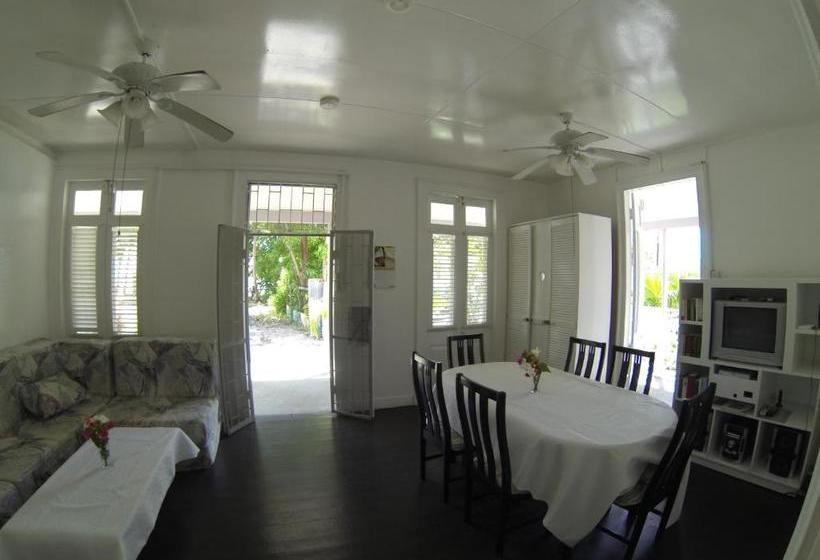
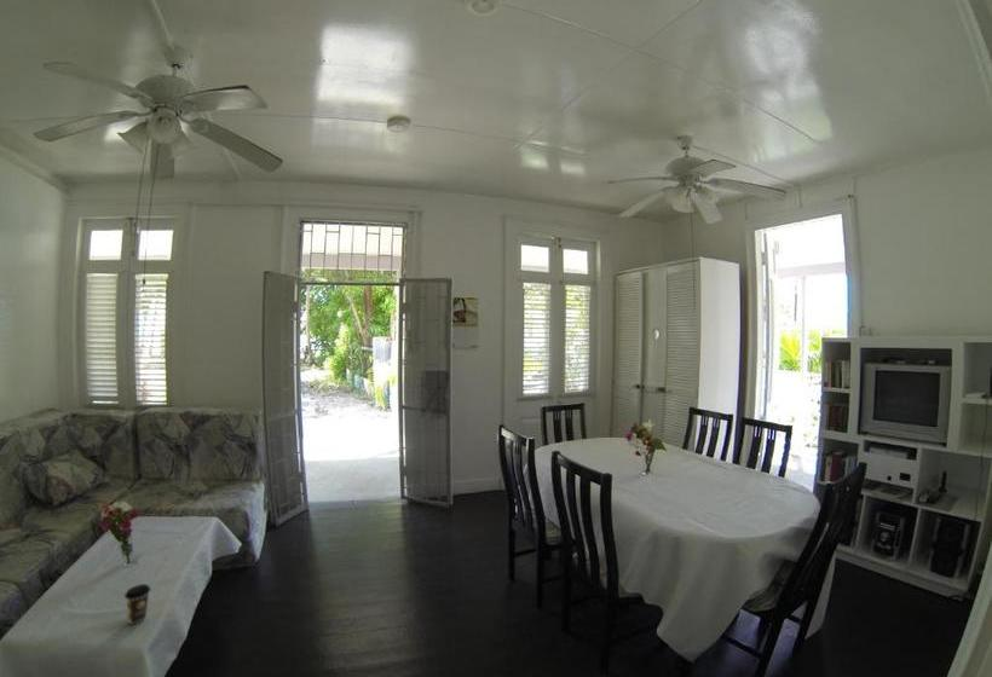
+ coffee cup [123,583,151,625]
